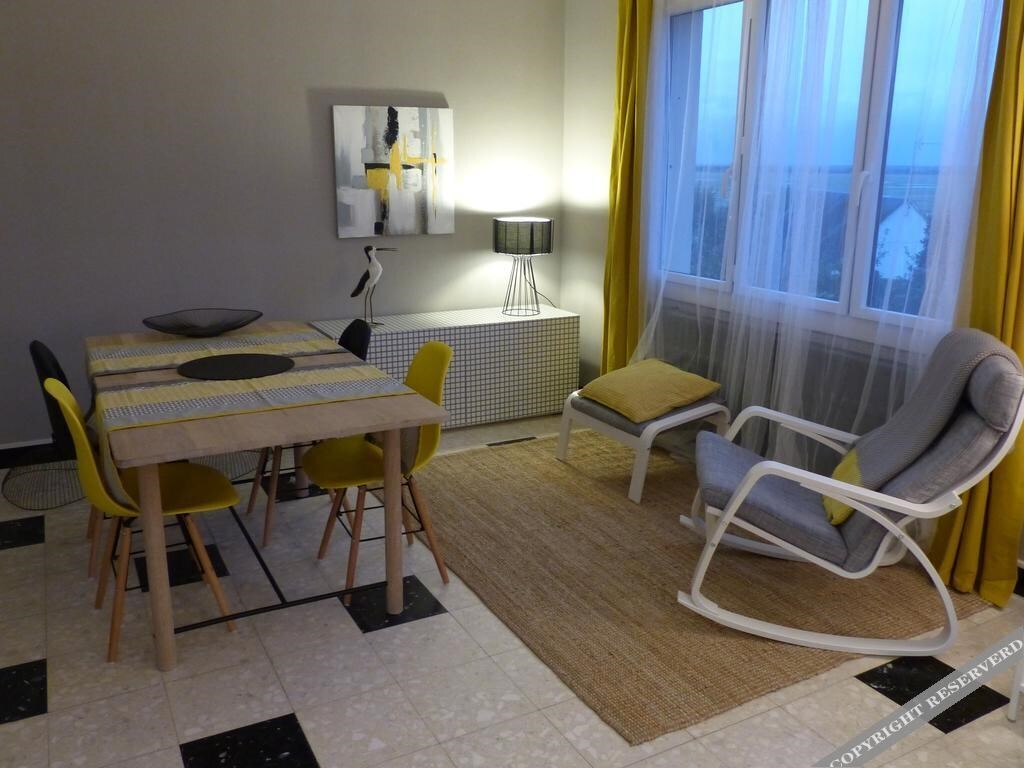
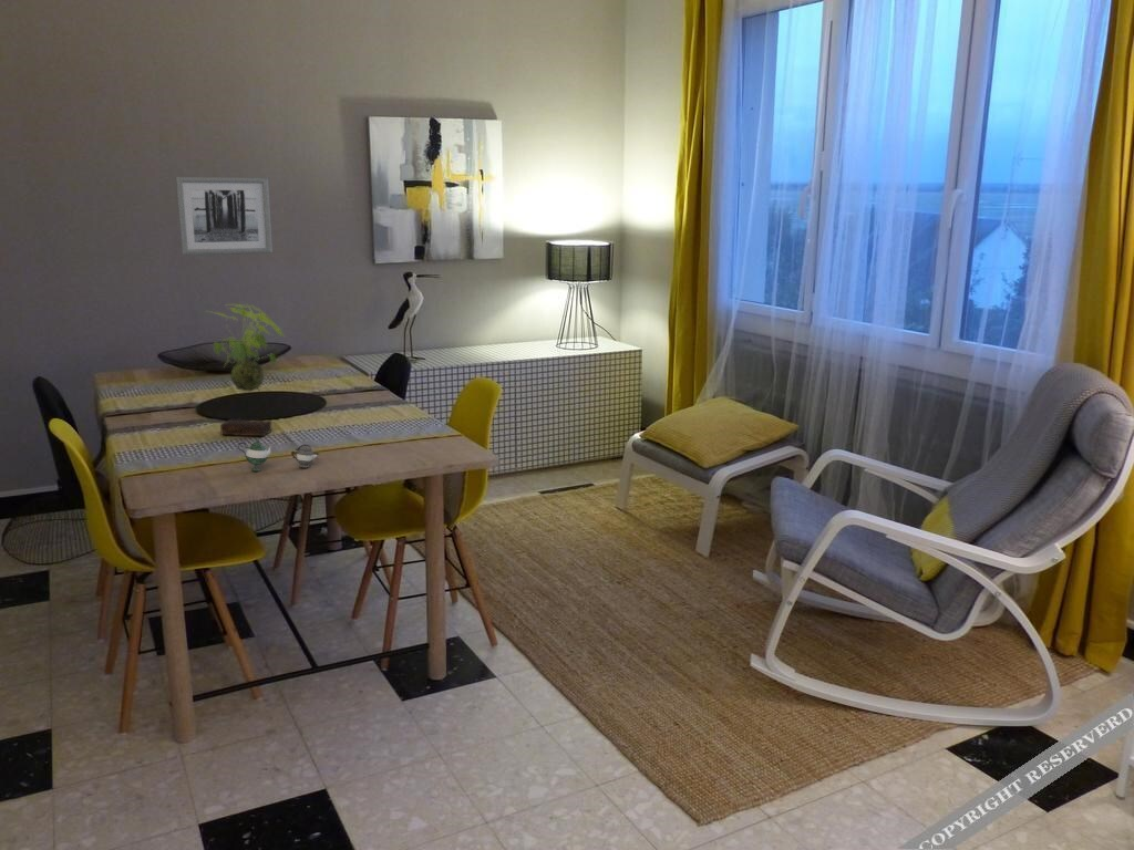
+ teapot [237,437,321,473]
+ wall art [175,176,274,257]
+ plant [203,303,286,437]
